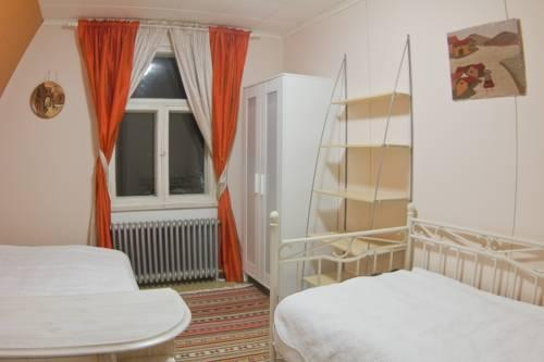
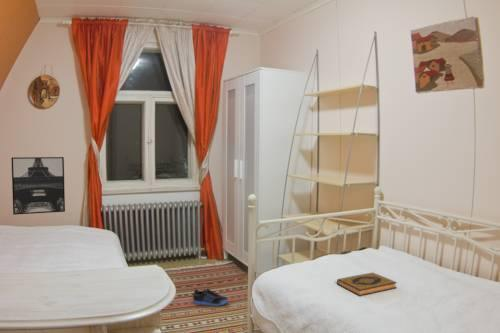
+ wall art [10,156,66,216]
+ sneaker [192,288,229,307]
+ hardback book [336,272,398,297]
